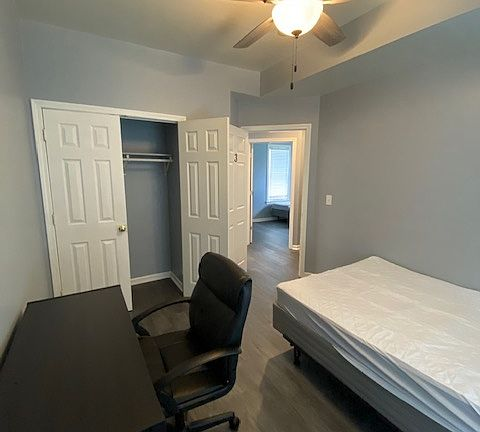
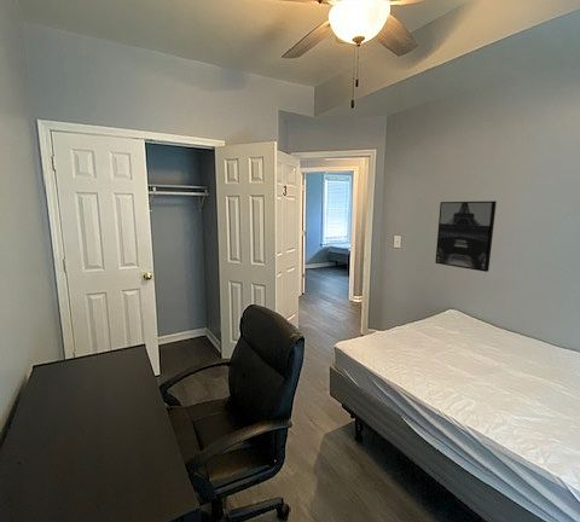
+ wall art [434,199,498,273]
